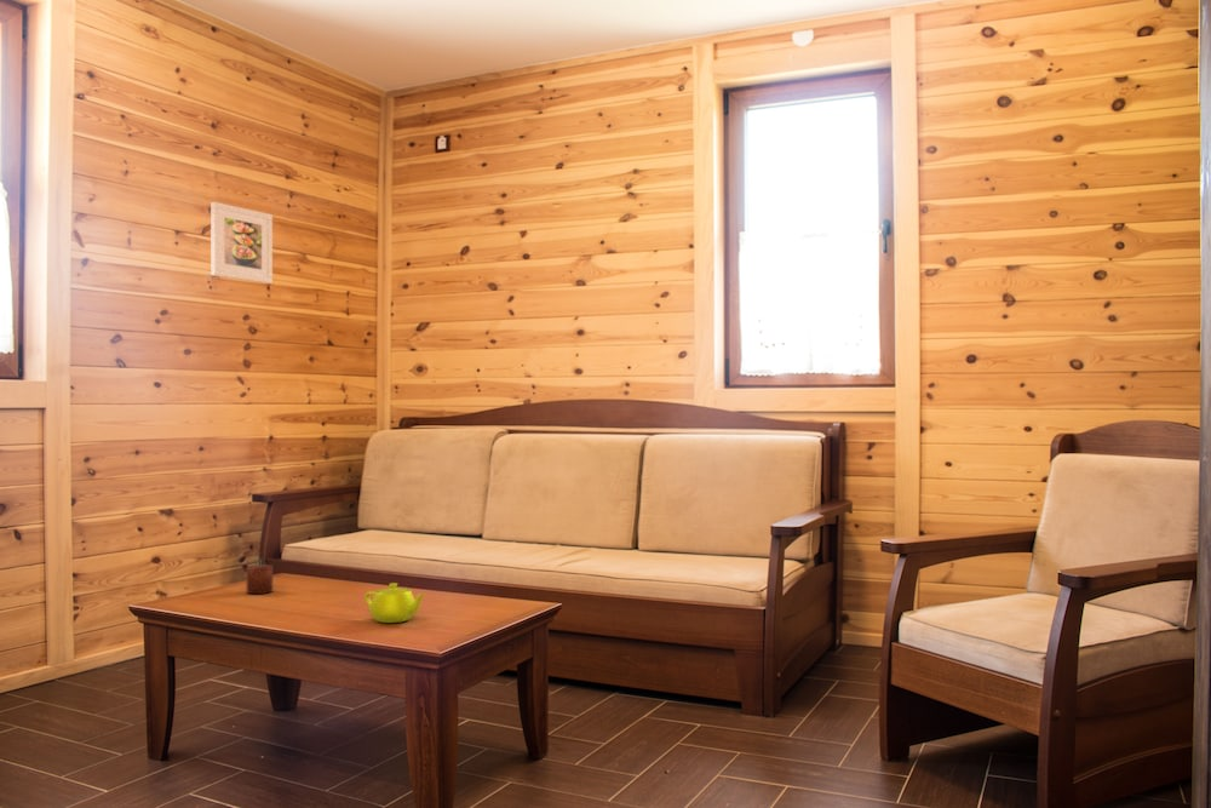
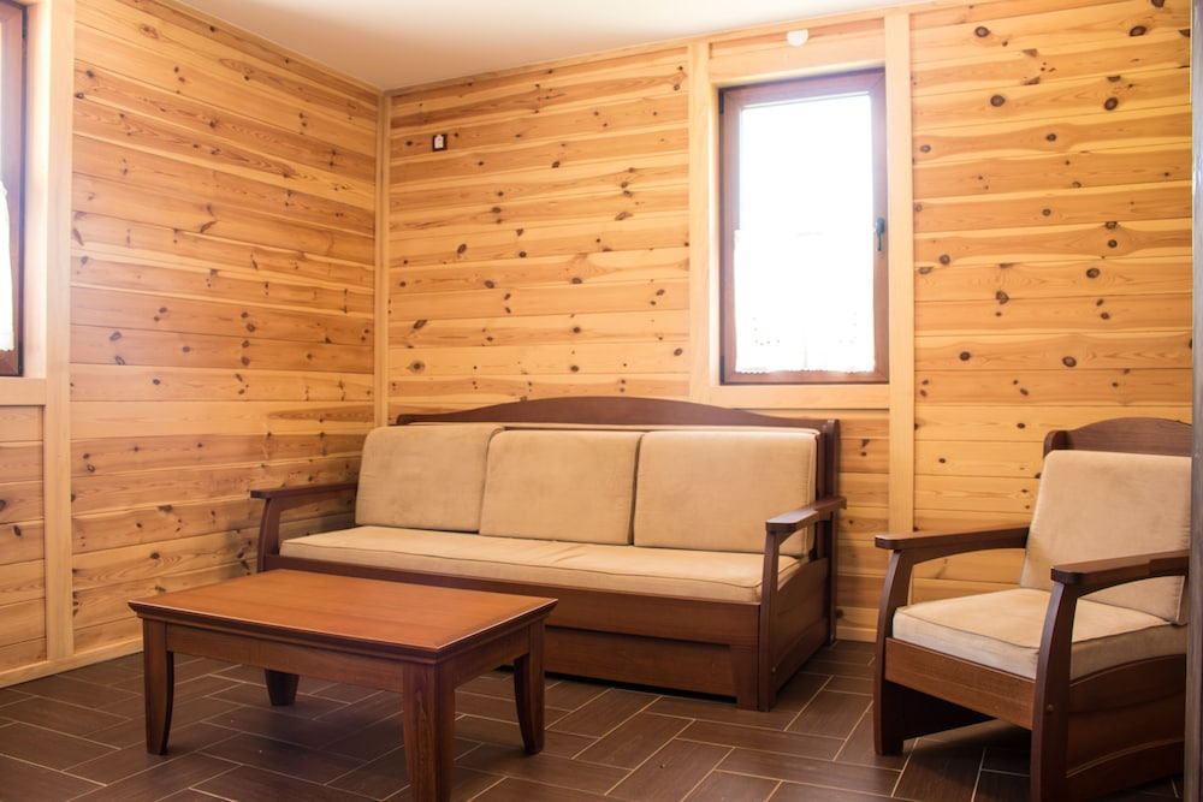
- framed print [210,201,274,285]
- candle [246,558,274,595]
- teapot [363,581,427,624]
